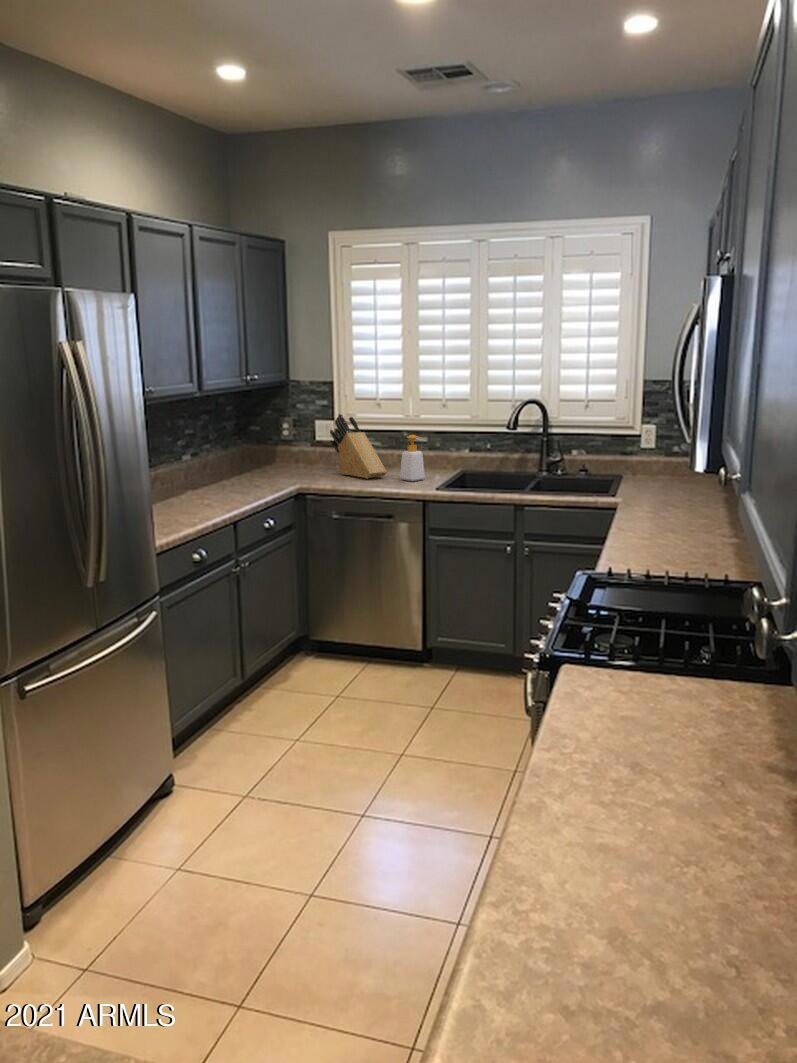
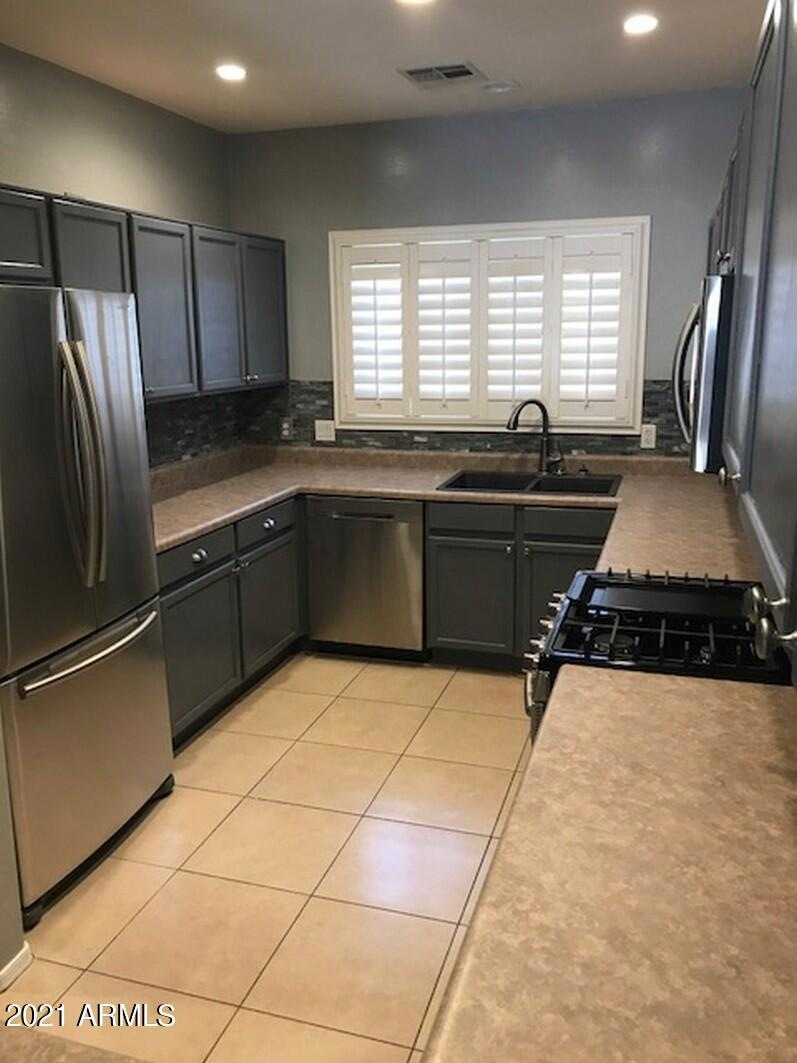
- soap bottle [399,434,427,482]
- knife block [329,413,388,480]
